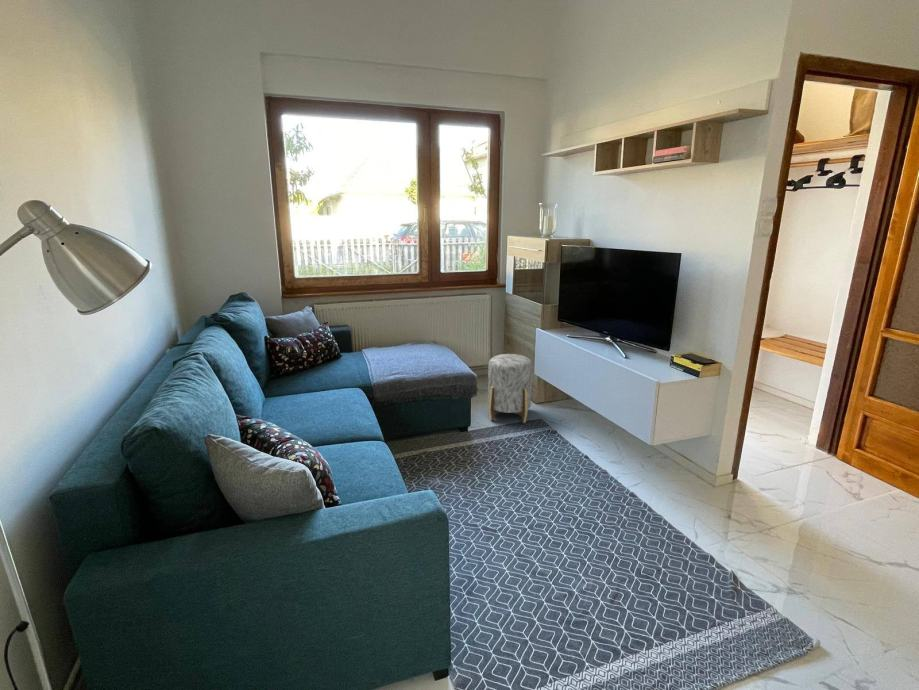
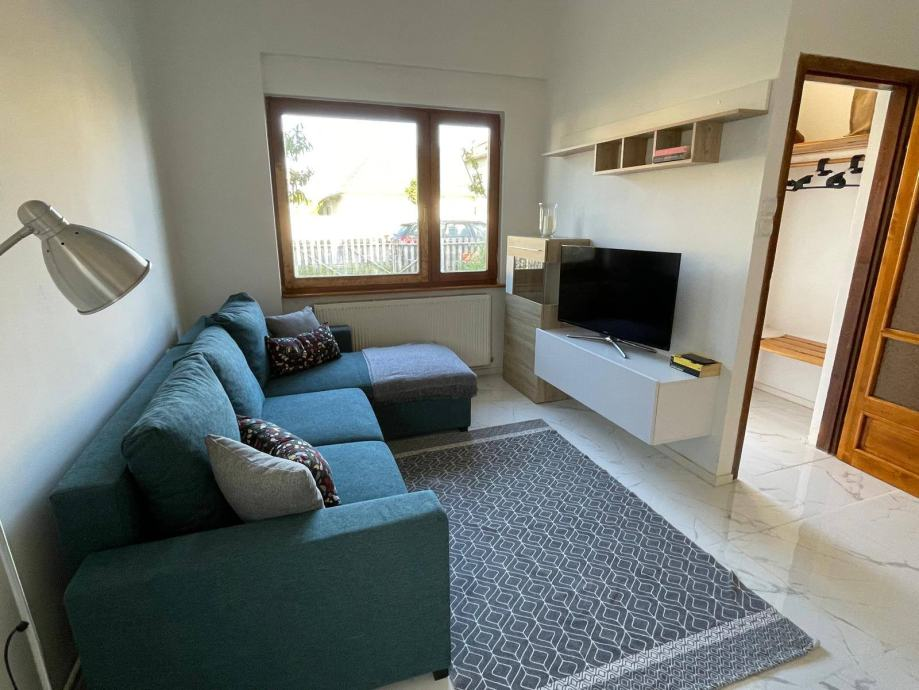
- stool [487,353,533,424]
